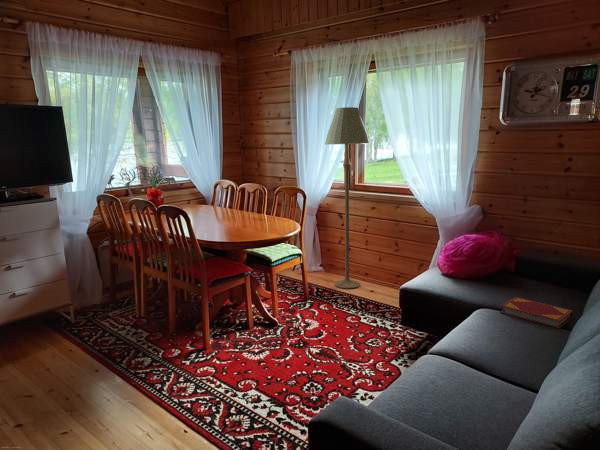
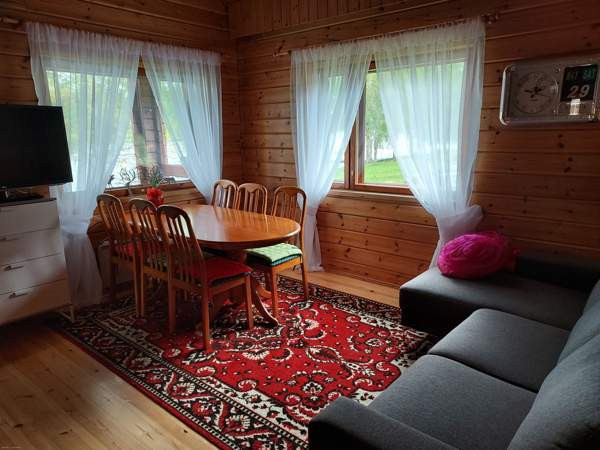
- floor lamp [324,106,370,289]
- hardback book [499,296,574,330]
